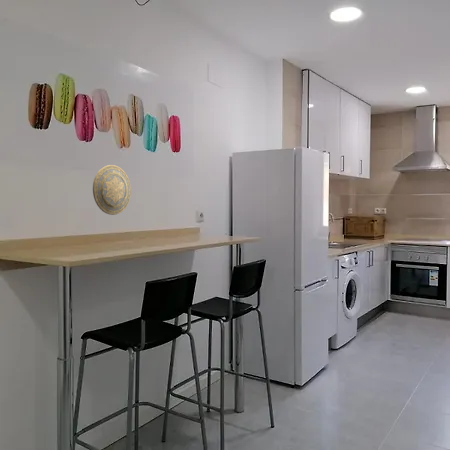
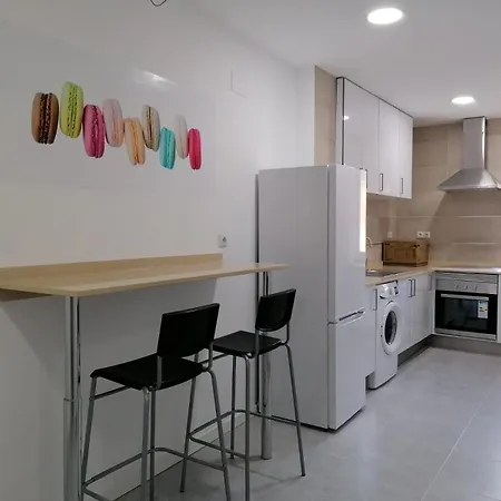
- decorative plate [92,164,132,216]
